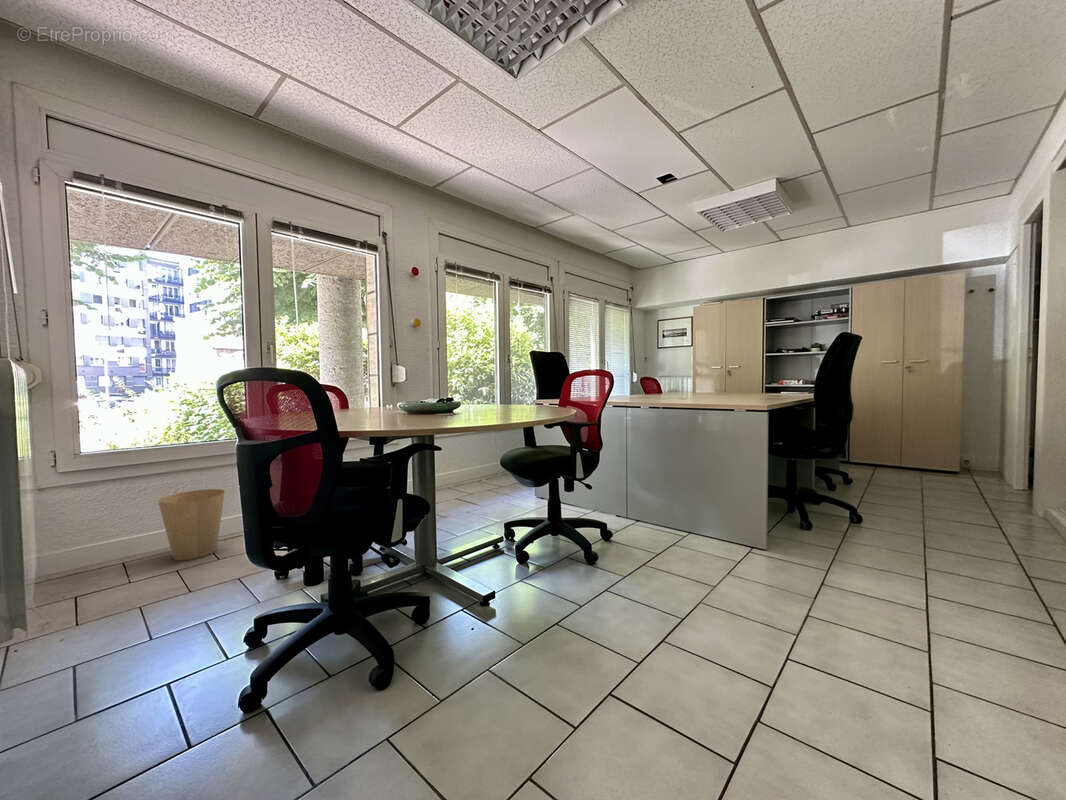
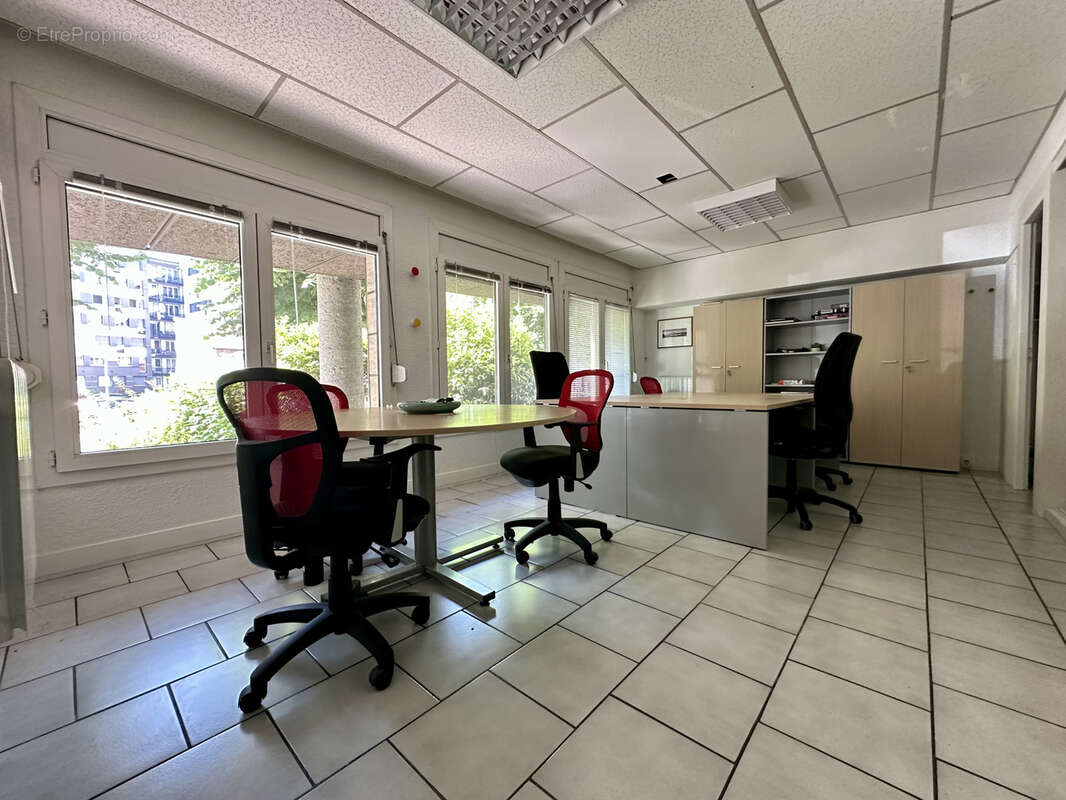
- trash can [157,488,226,562]
